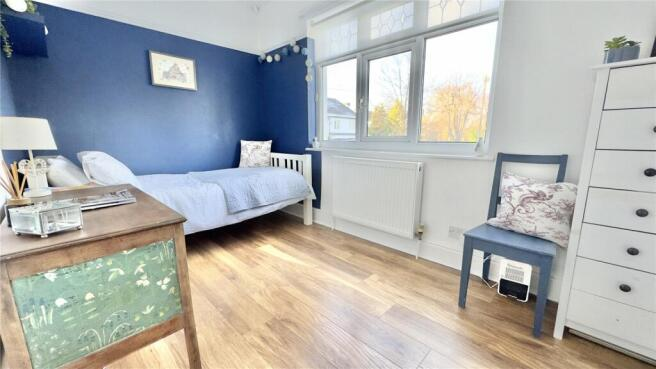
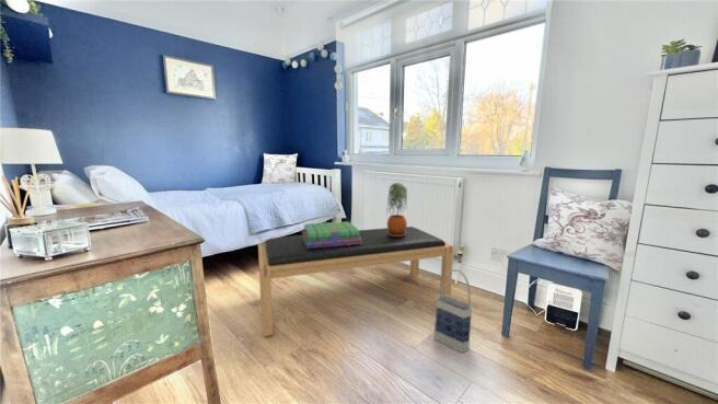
+ stack of books [301,220,361,249]
+ bench [257,226,455,337]
+ bag [433,268,473,354]
+ potted plant [385,182,408,236]
